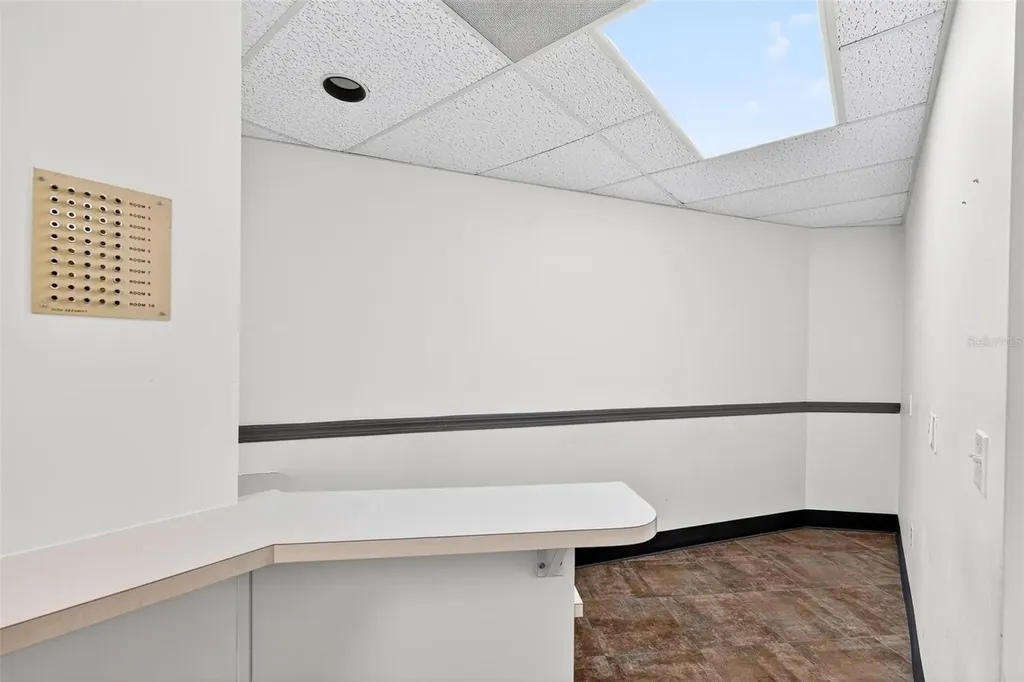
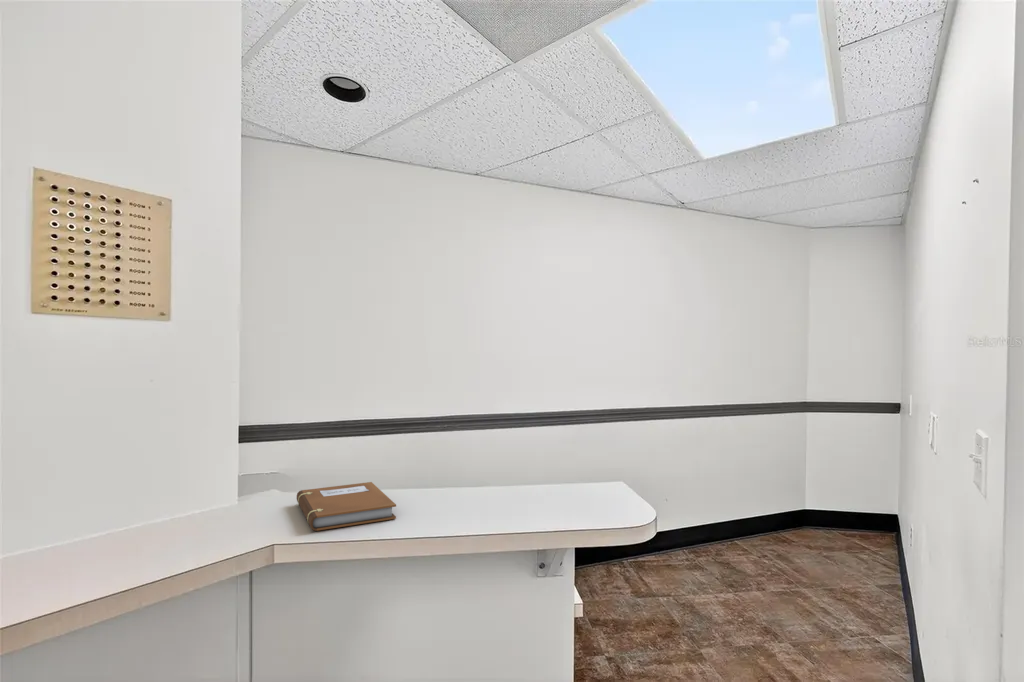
+ notebook [296,481,397,532]
